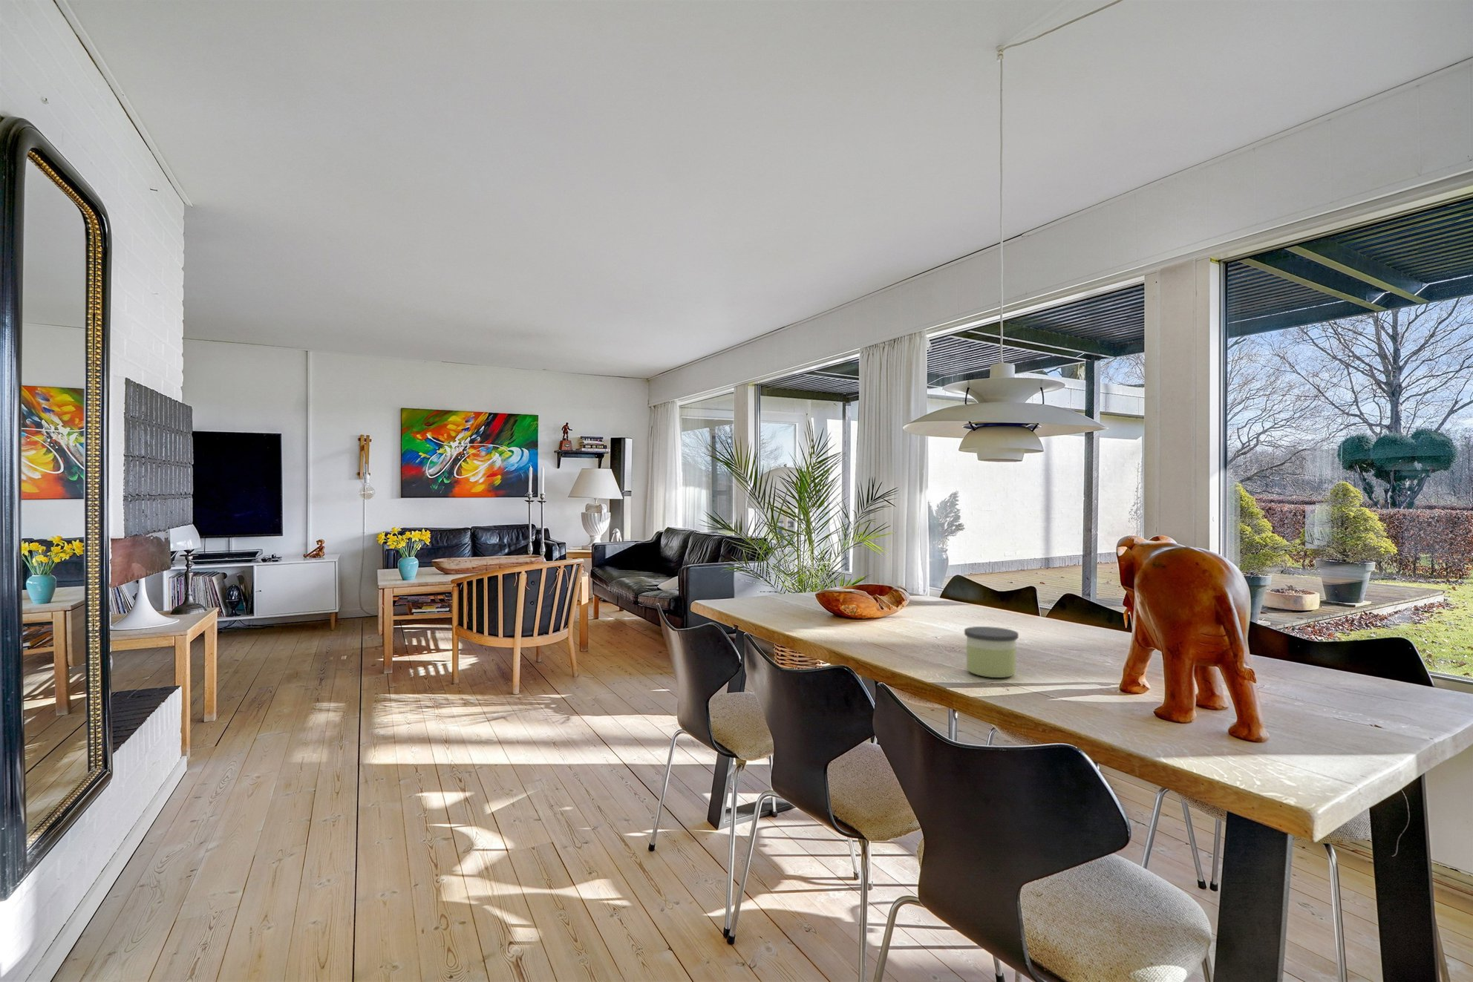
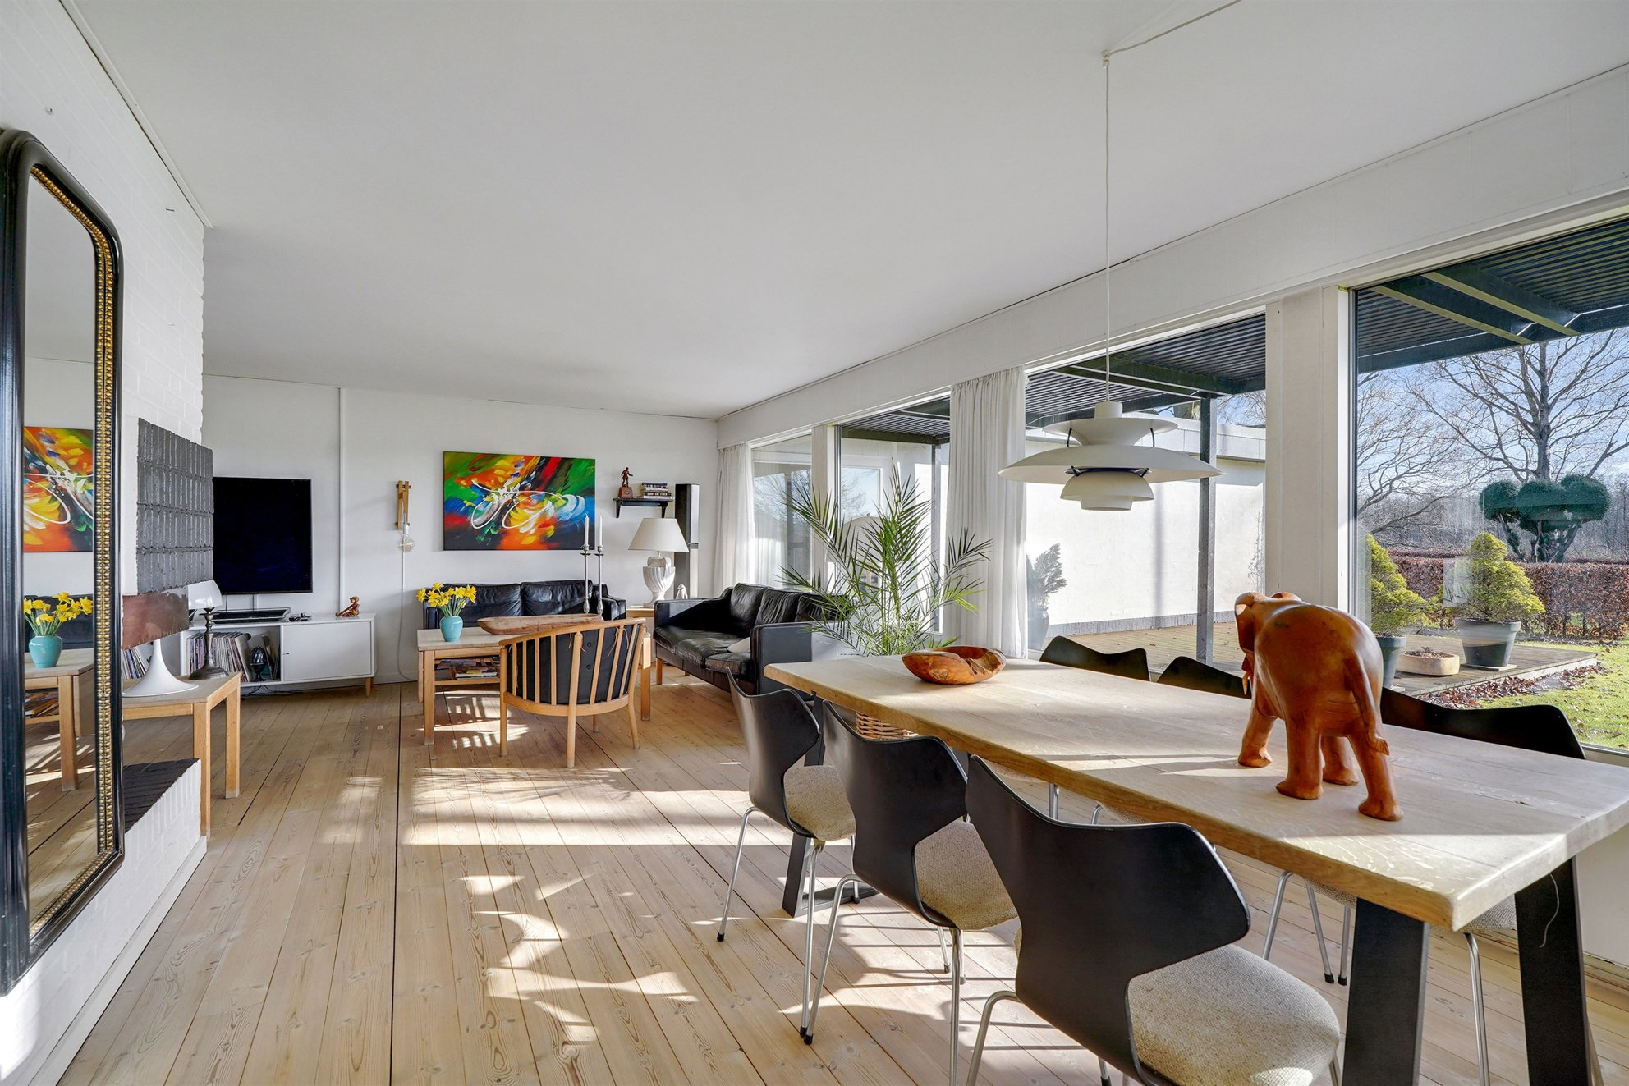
- candle [963,626,1019,678]
